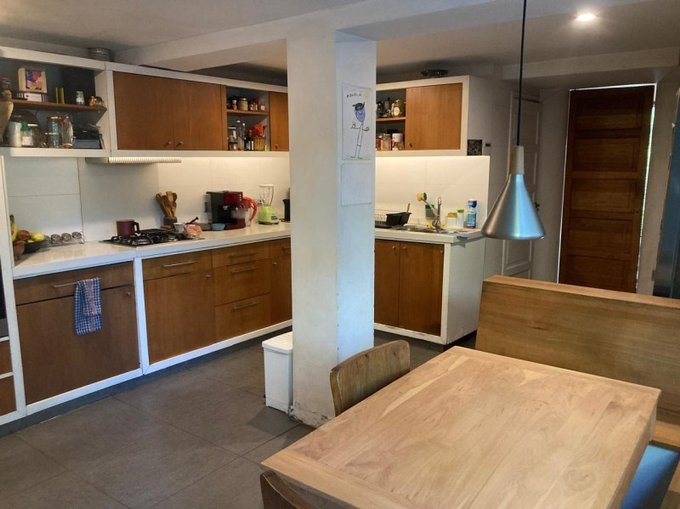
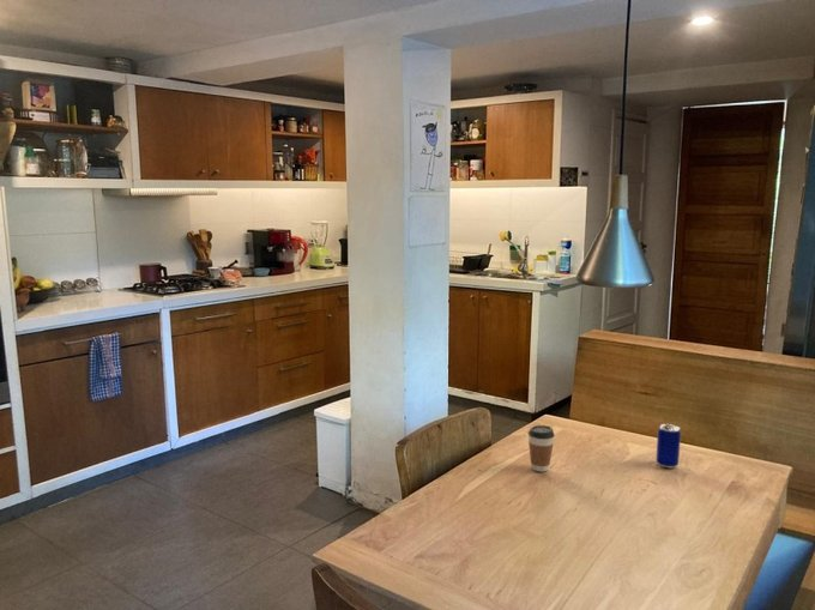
+ coffee cup [527,424,556,473]
+ beer can [654,423,682,470]
